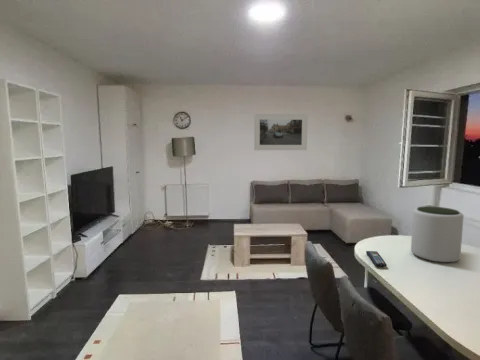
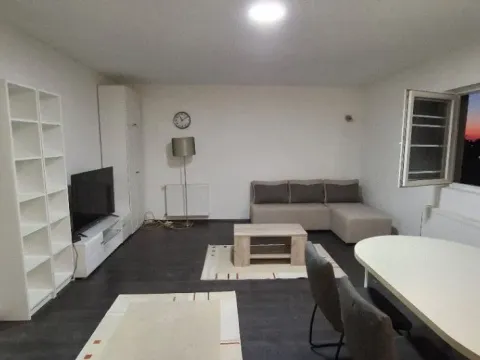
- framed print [253,113,309,151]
- plant pot [410,205,464,264]
- remote control [365,250,388,268]
